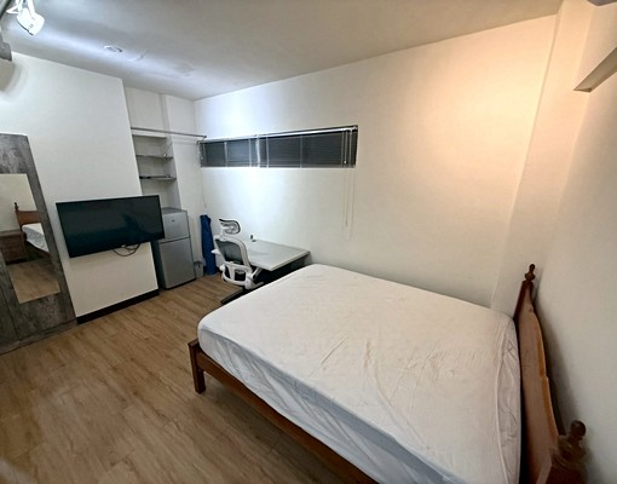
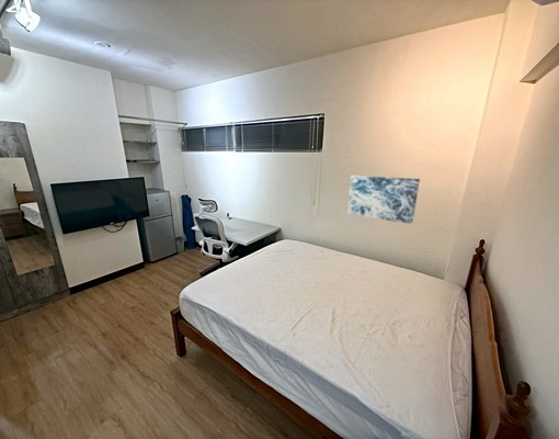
+ wall art [346,175,421,225]
